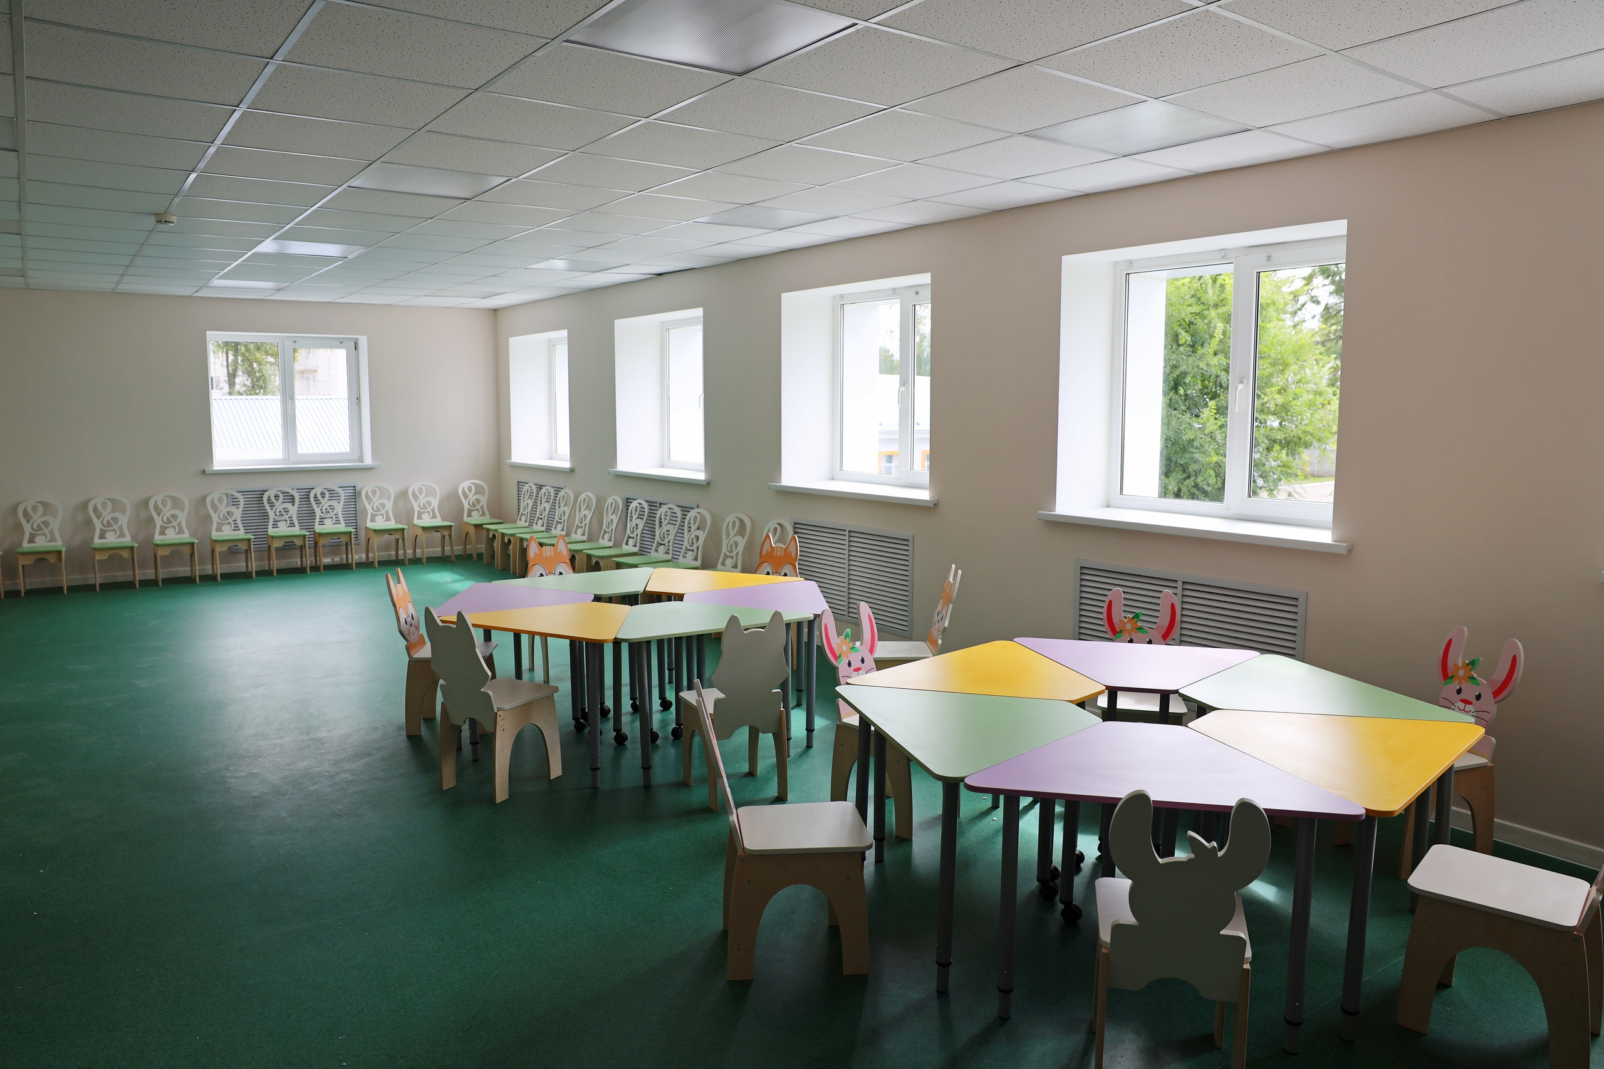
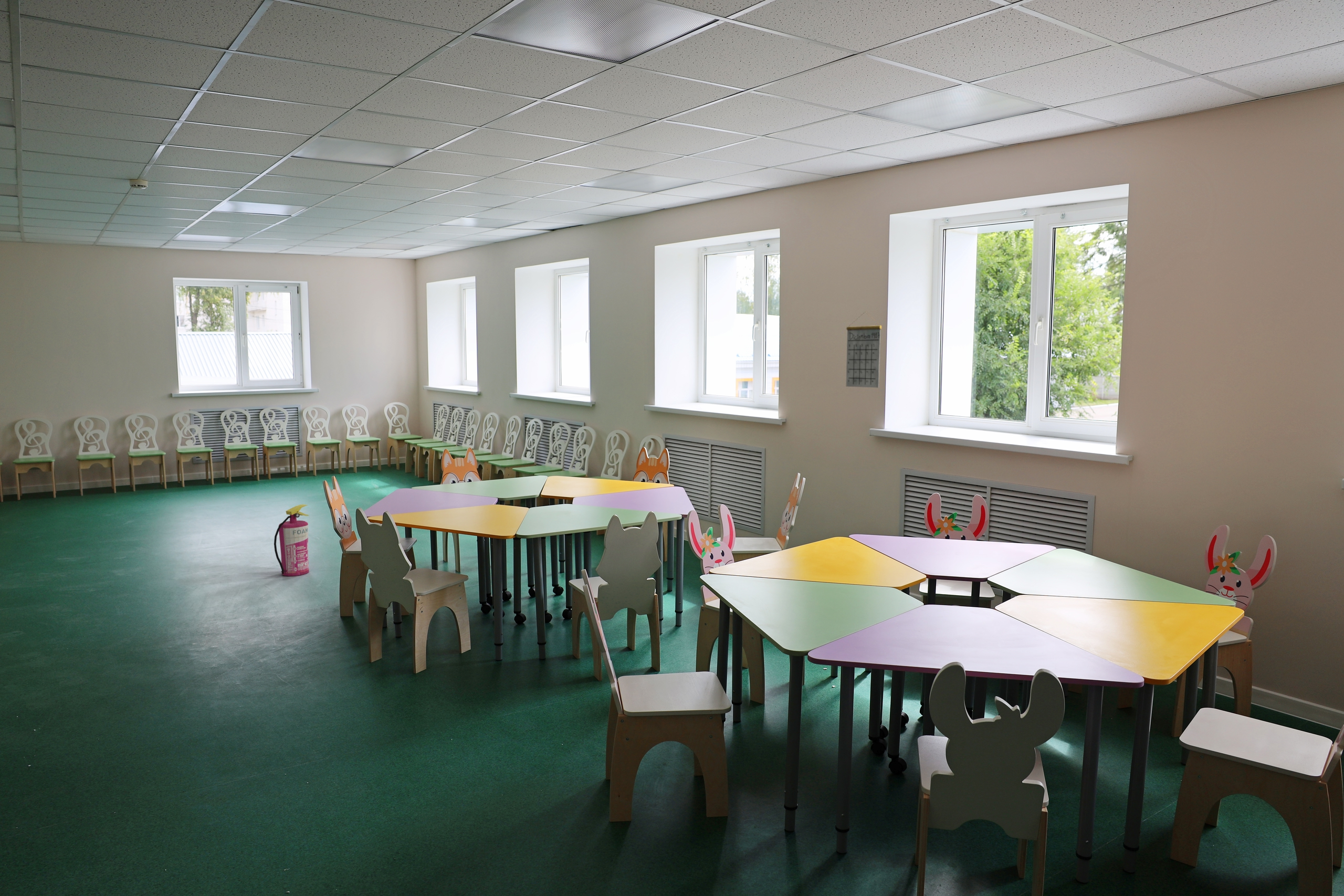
+ calendar [846,311,883,388]
+ fire extinguisher [274,504,310,576]
